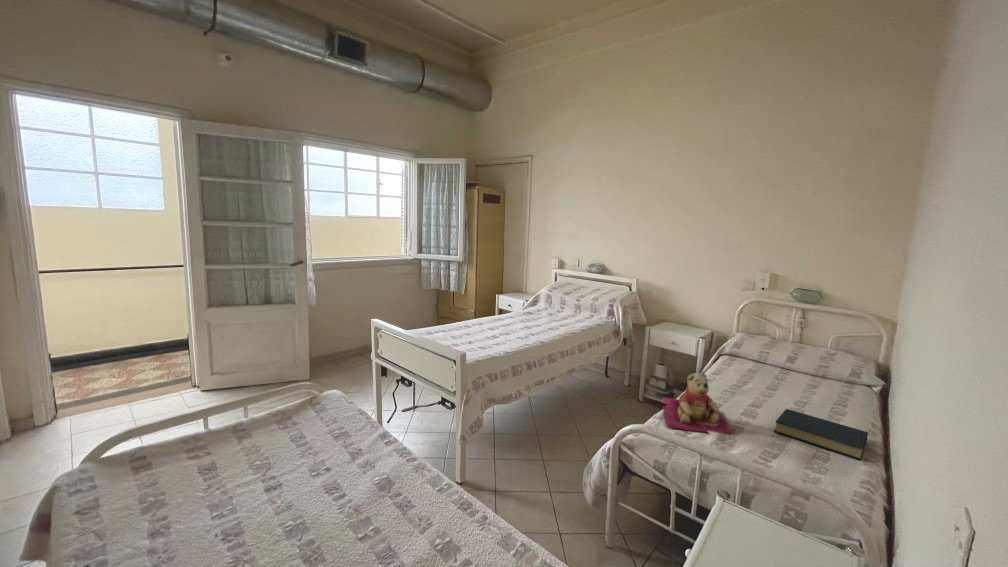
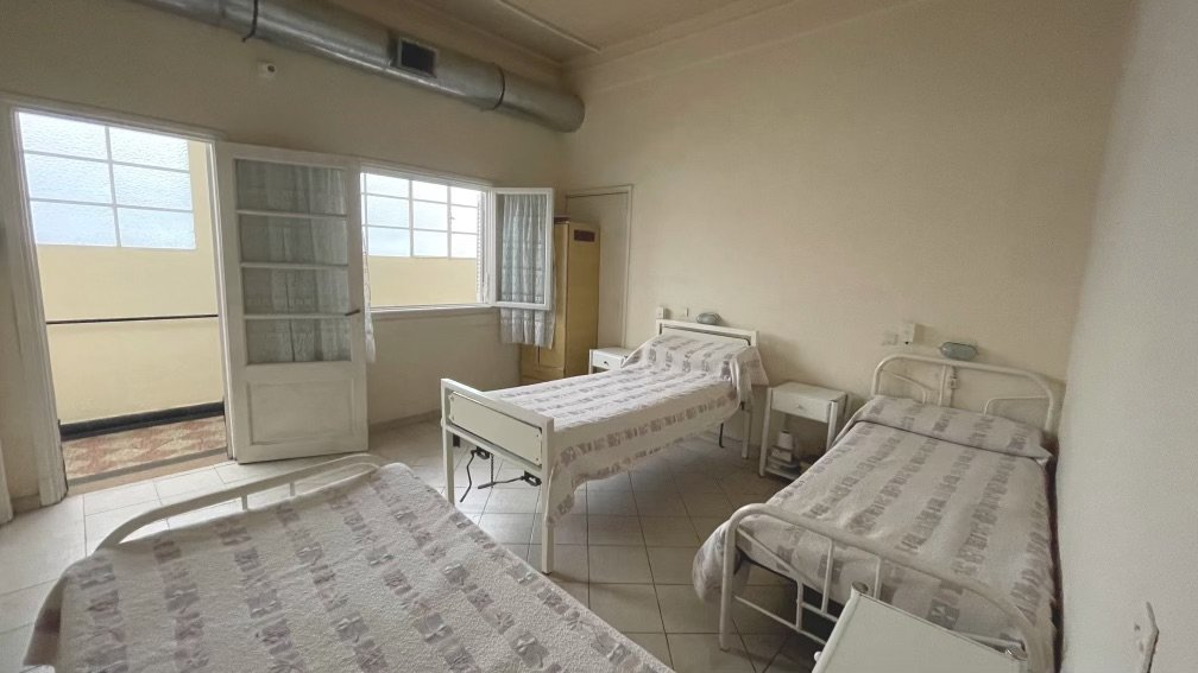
- teddy bear [661,372,733,436]
- hardback book [773,408,869,461]
